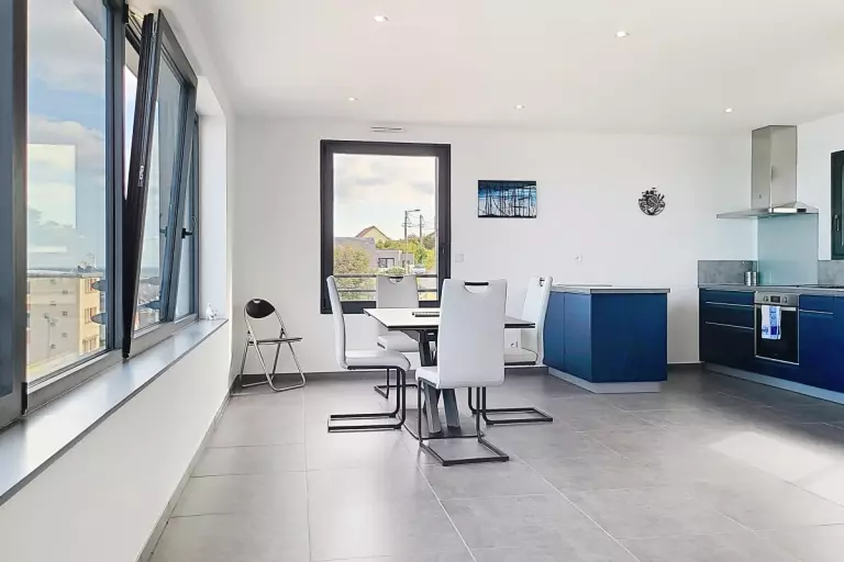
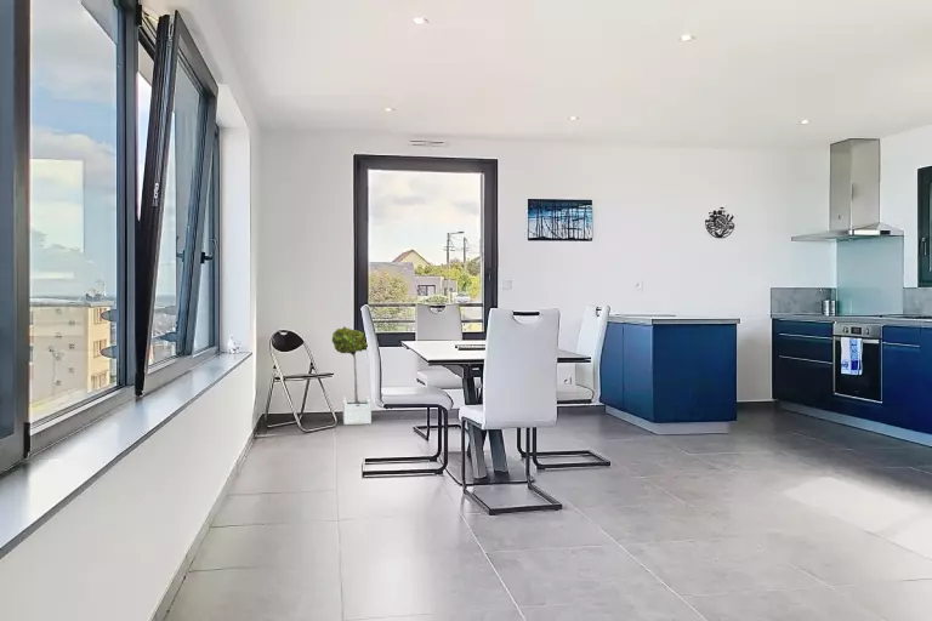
+ potted tree [331,325,373,426]
